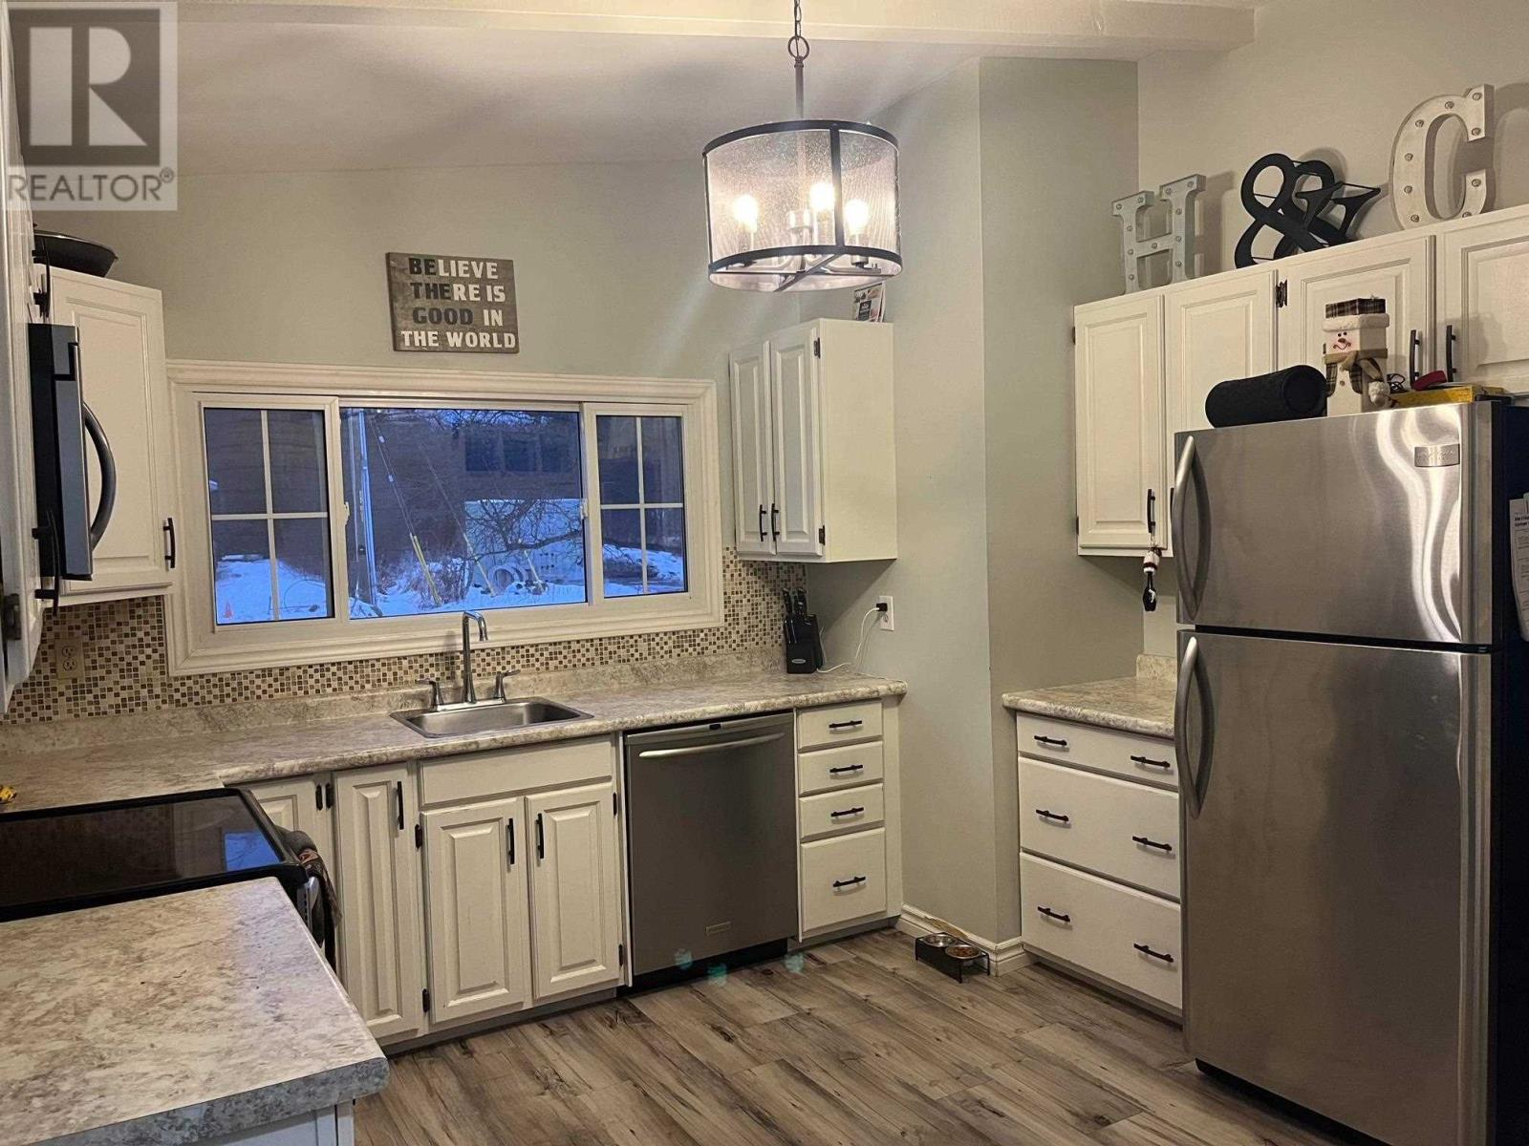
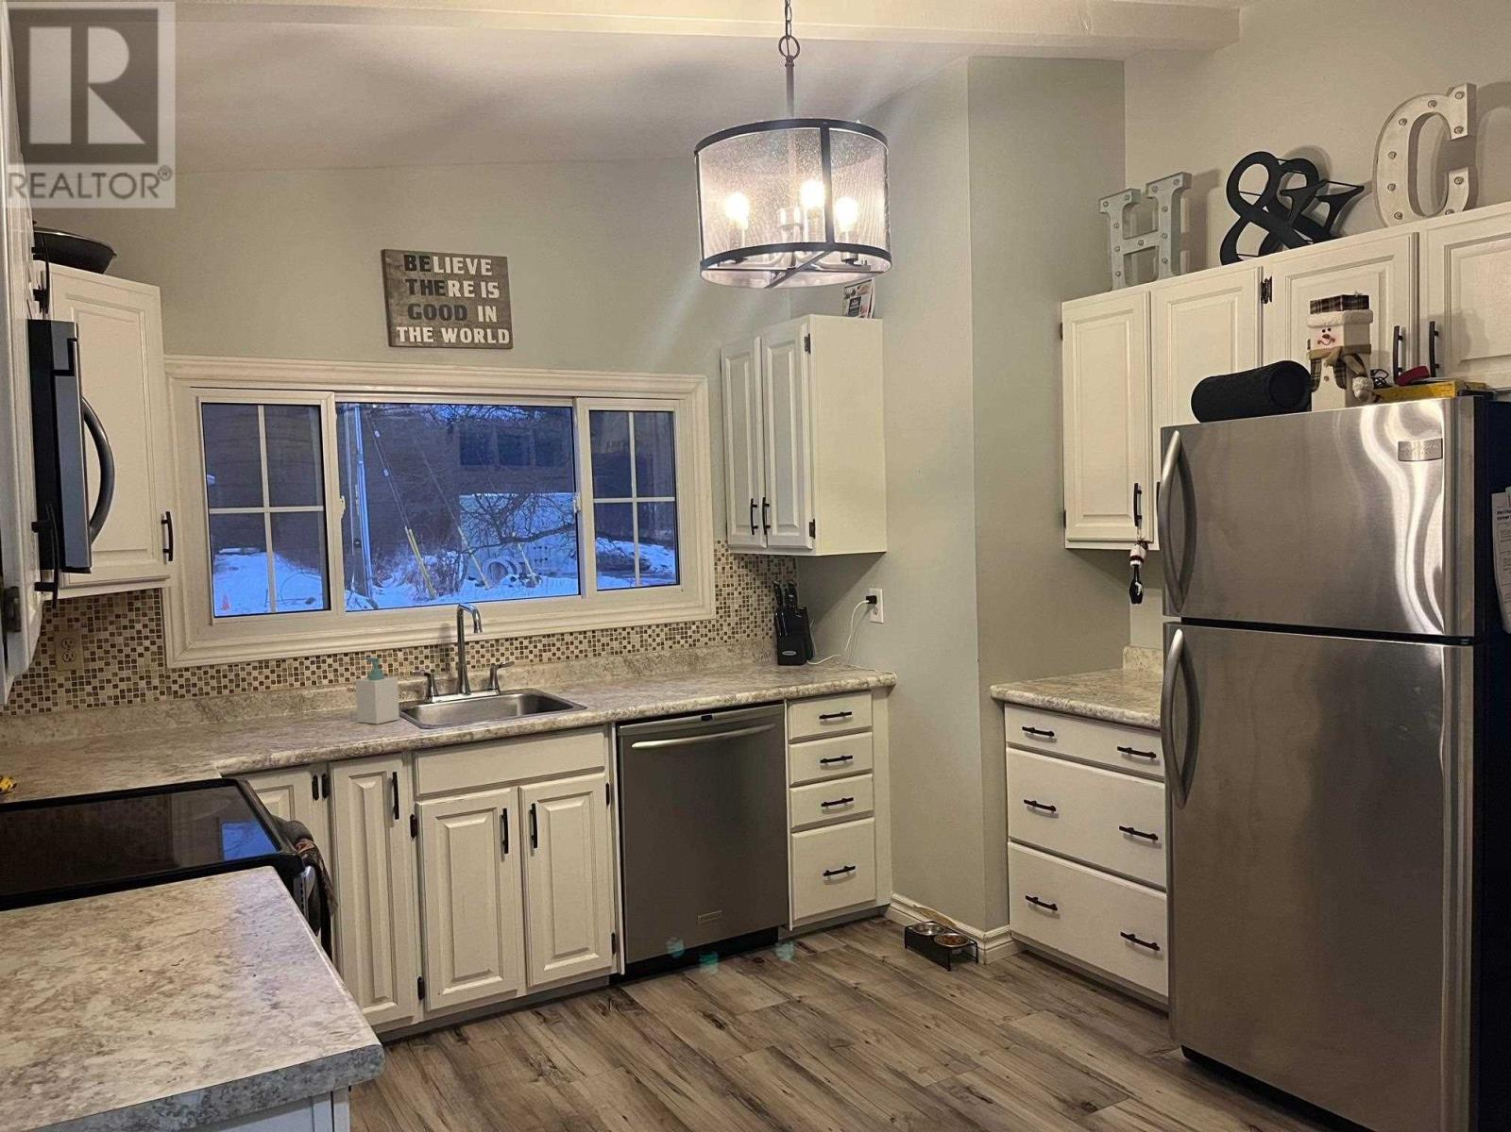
+ soap bottle [355,656,401,725]
